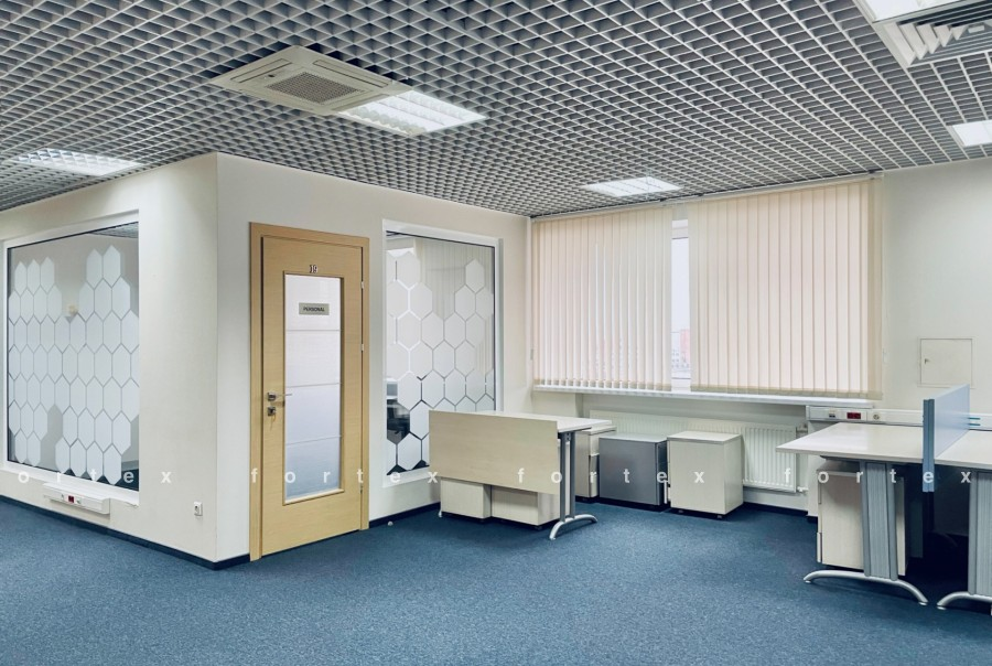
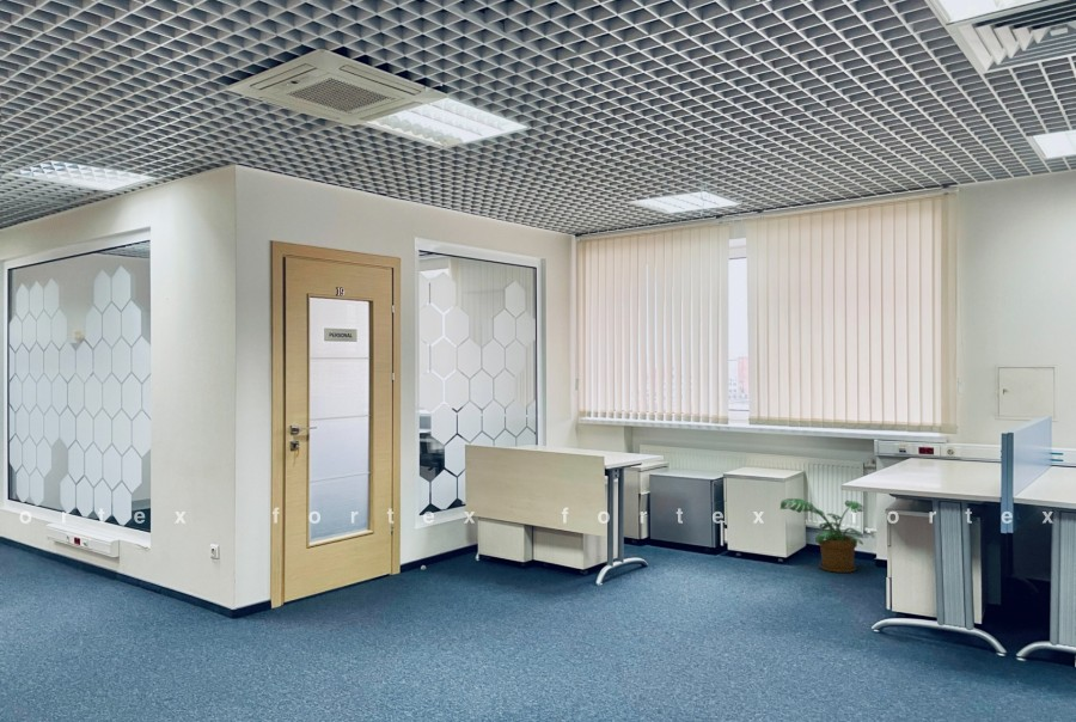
+ potted plant [780,497,866,574]
